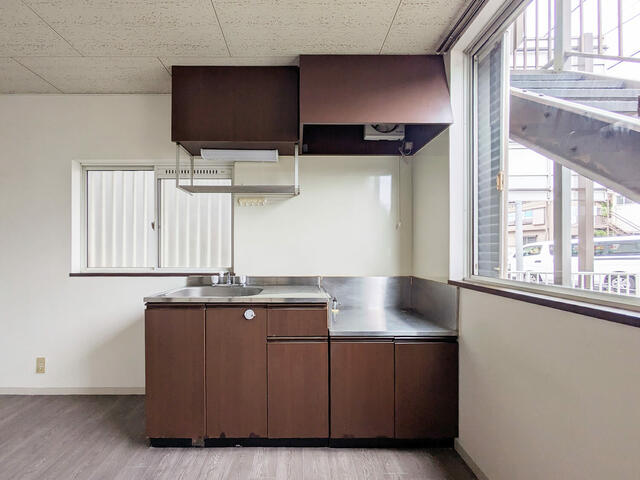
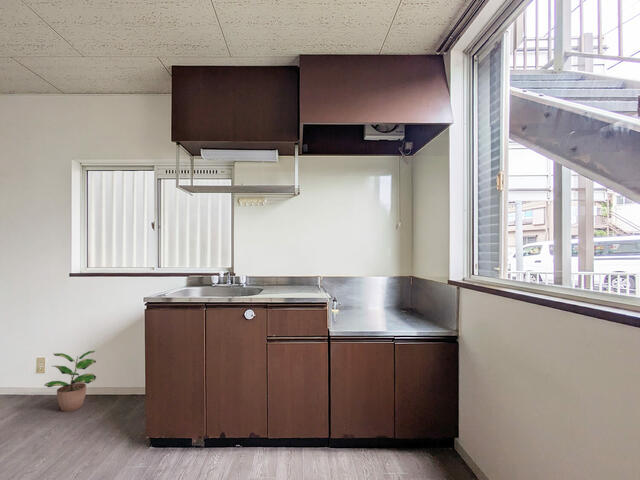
+ potted plant [43,350,97,413]
